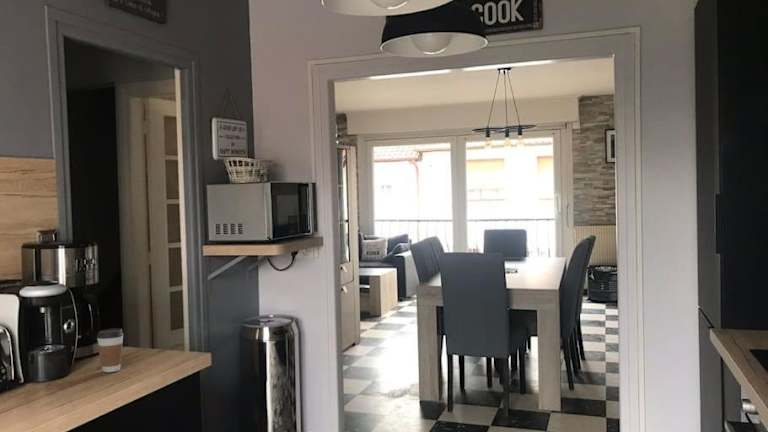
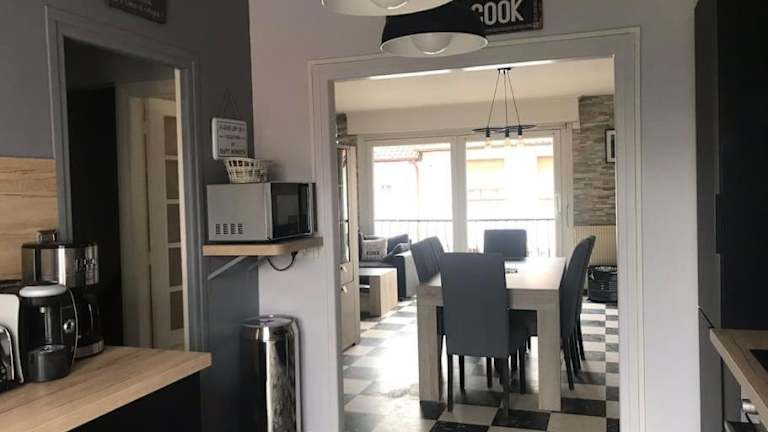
- coffee cup [96,327,125,373]
